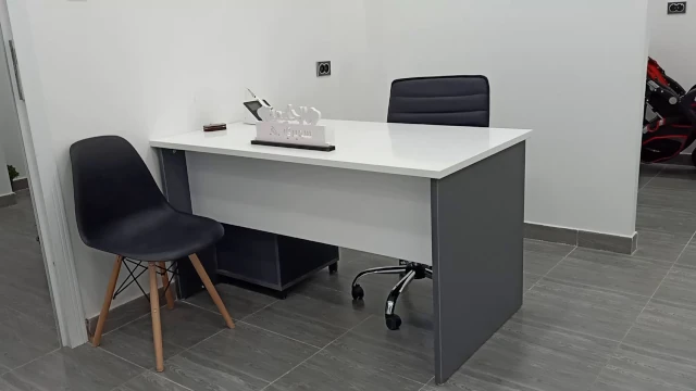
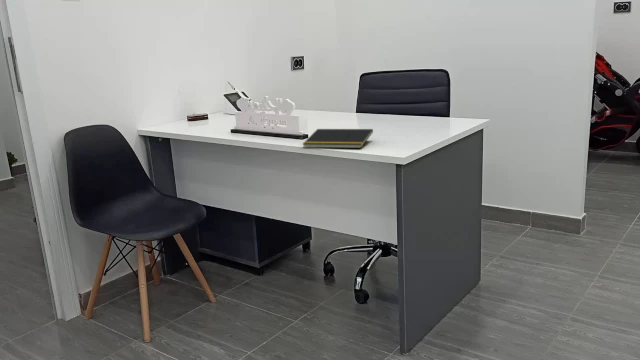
+ notepad [301,128,374,149]
